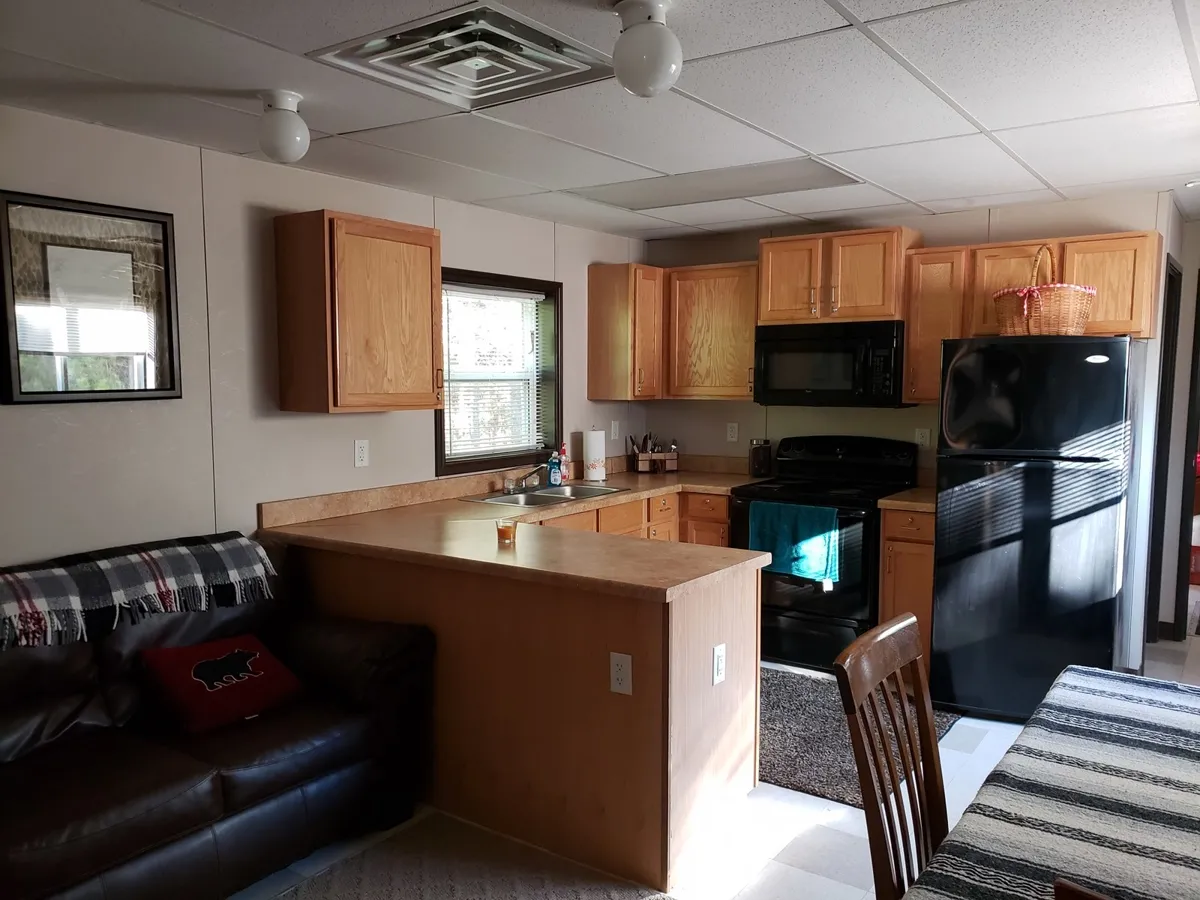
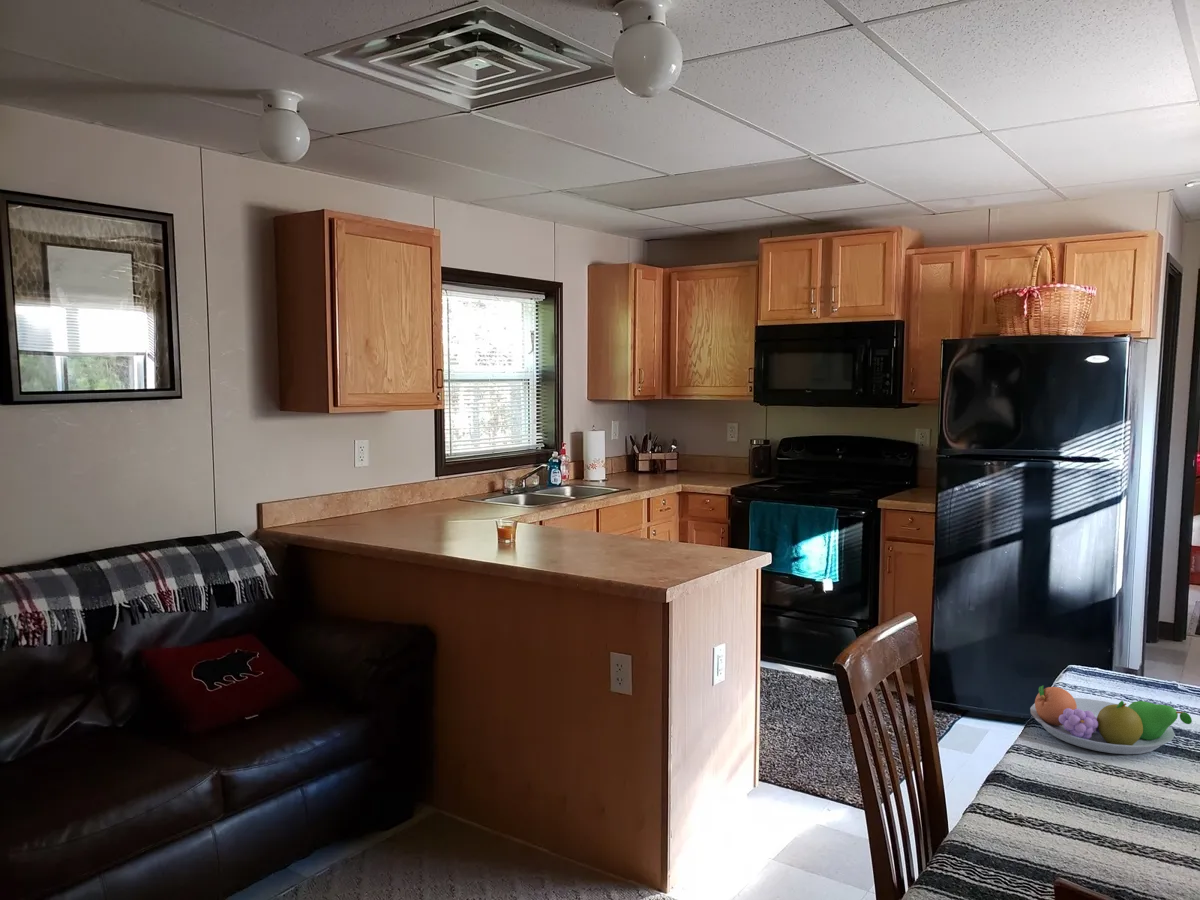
+ fruit bowl [1029,685,1193,755]
